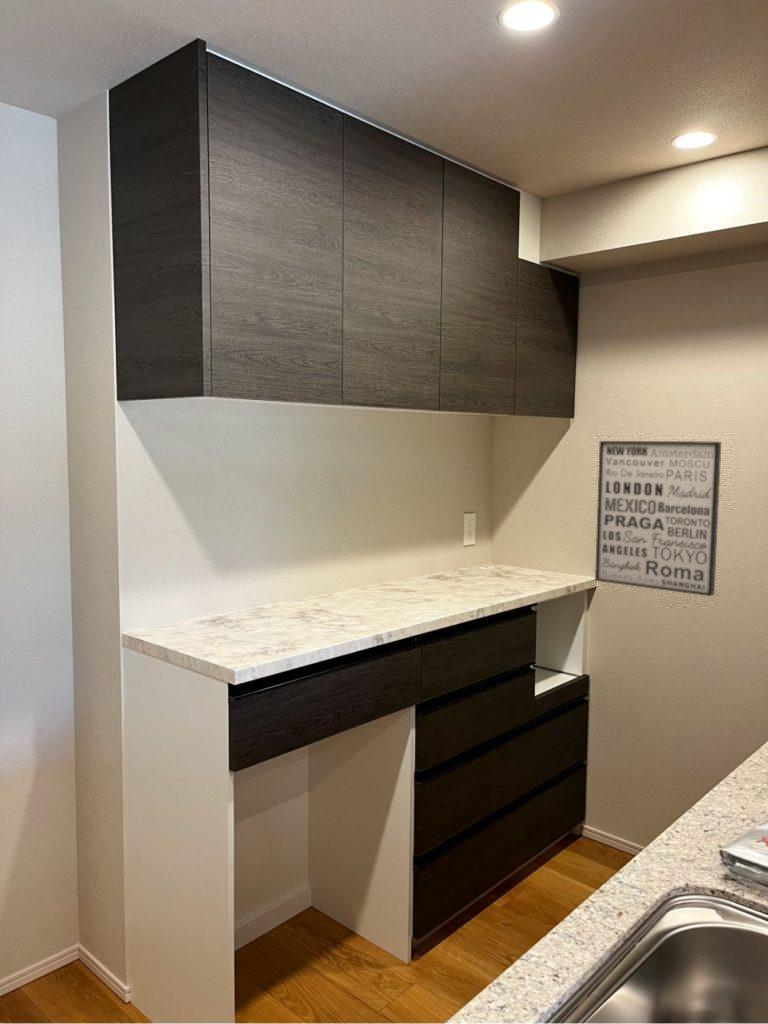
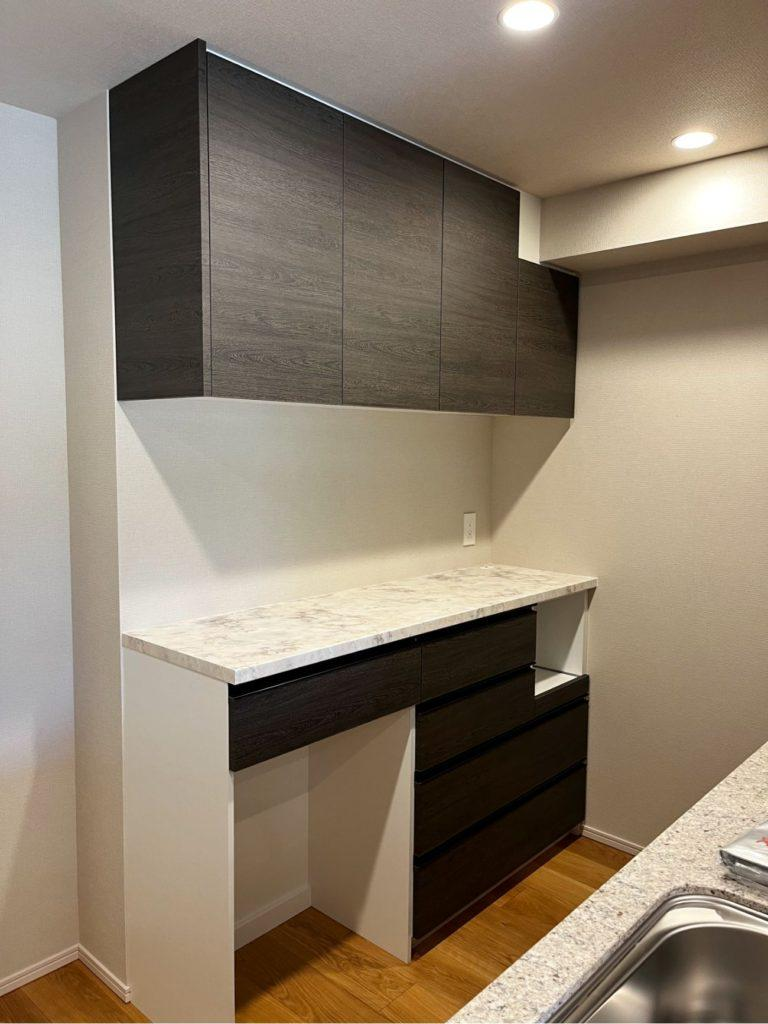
- wall art [594,440,722,597]
